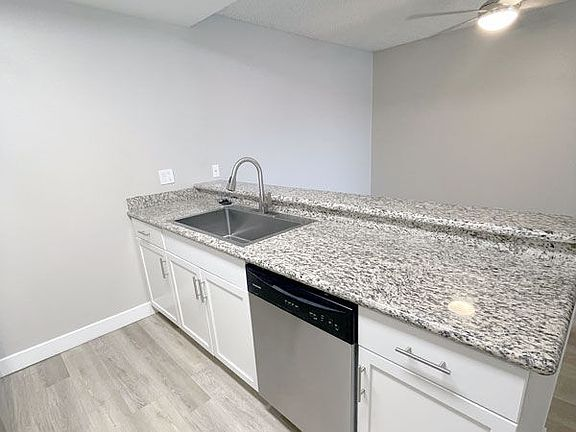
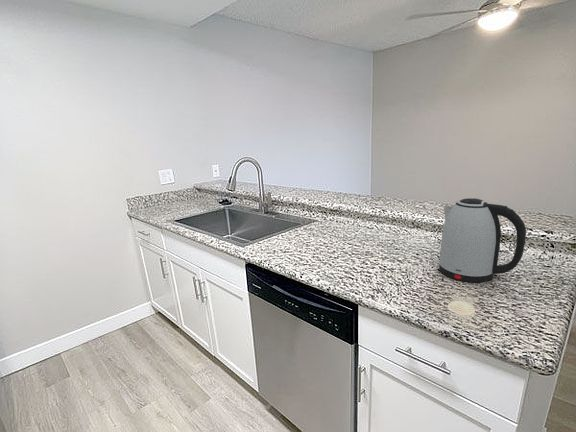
+ kettle [438,197,527,283]
